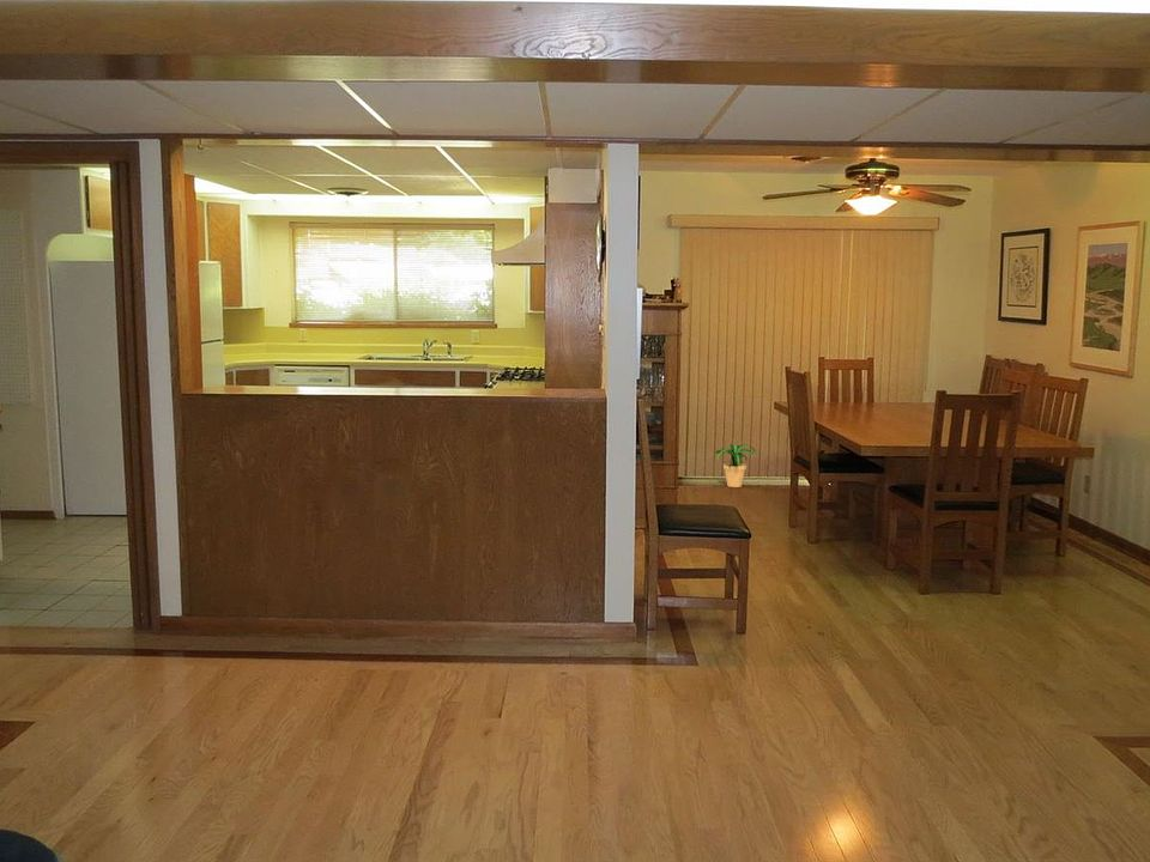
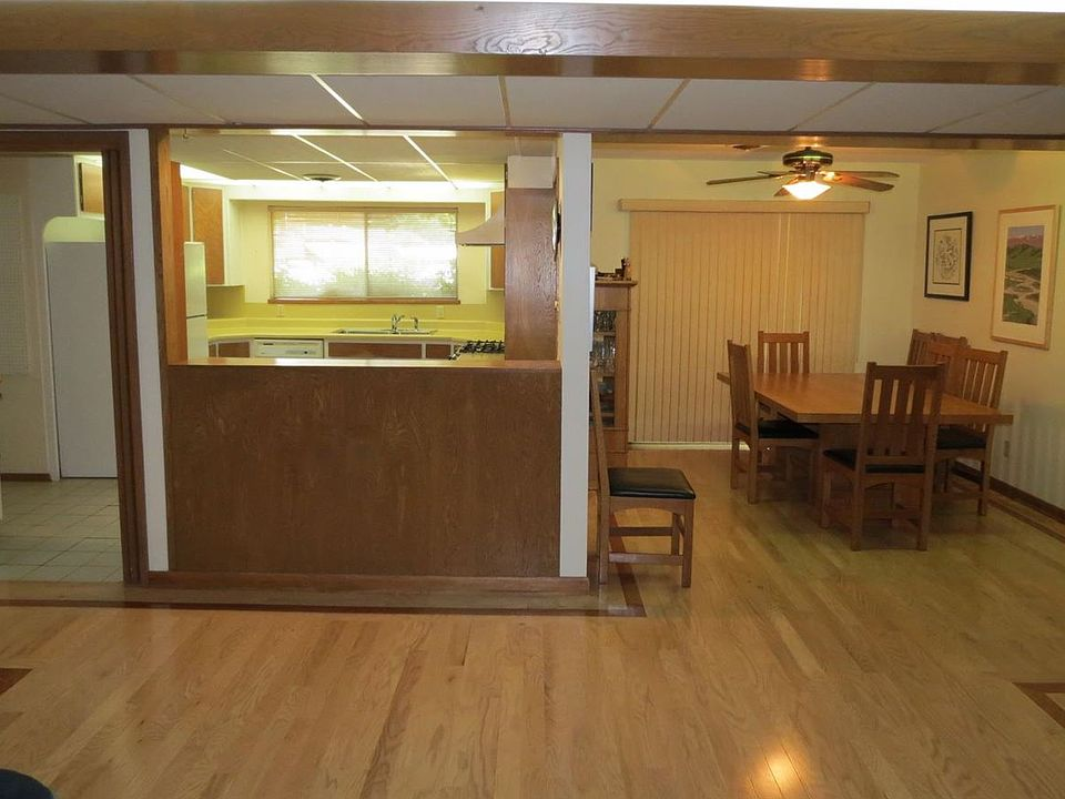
- potted plant [713,443,757,488]
